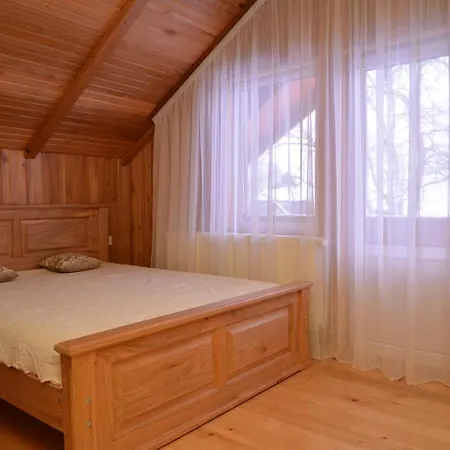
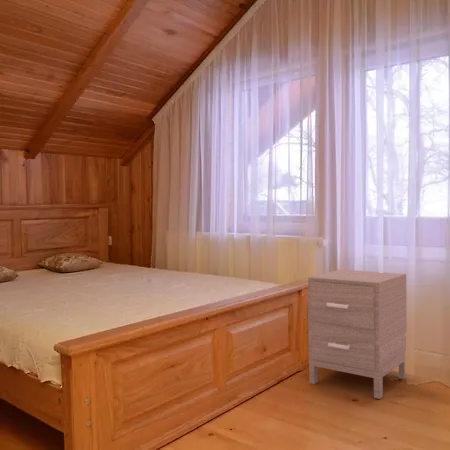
+ nightstand [307,269,408,400]
